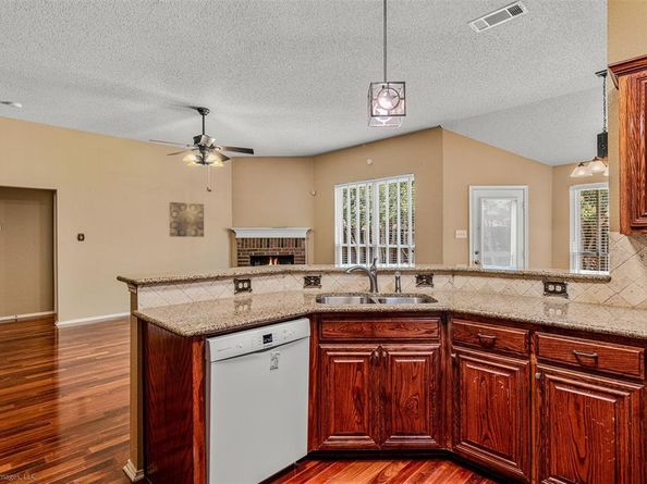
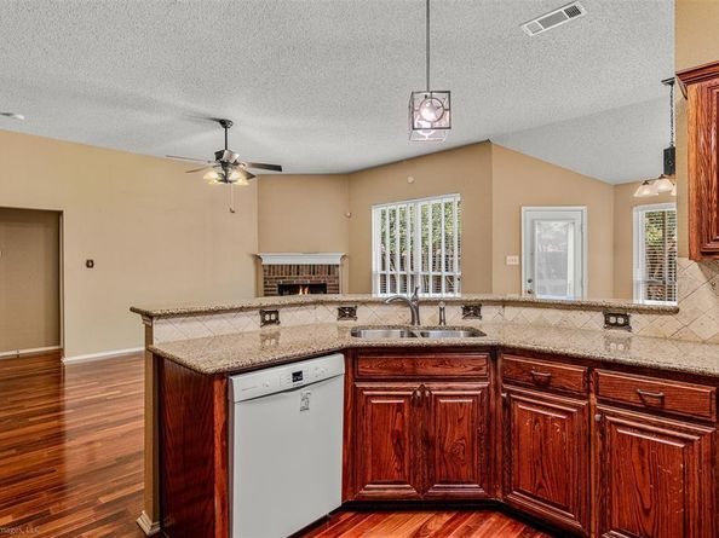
- wall art [169,201,205,238]
